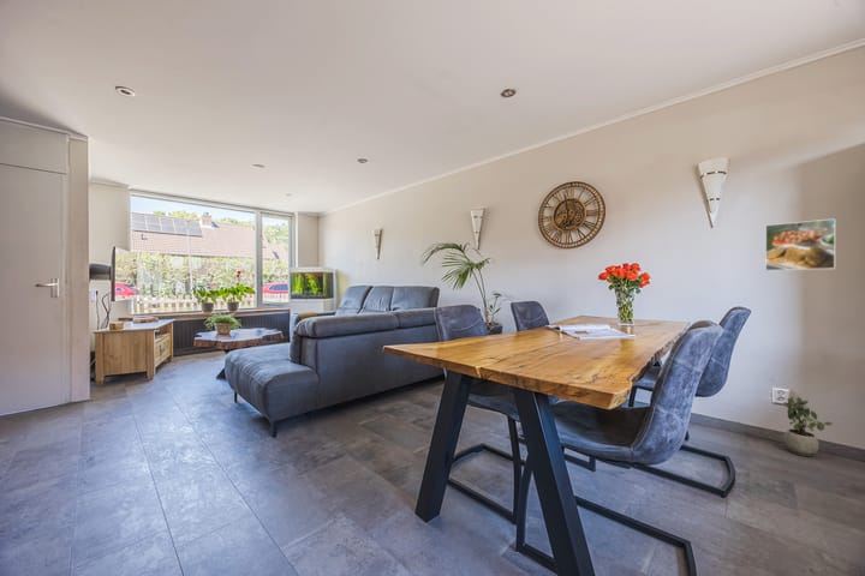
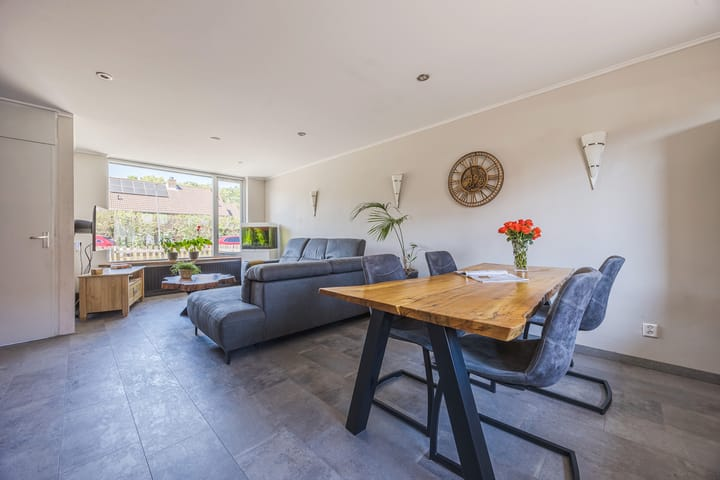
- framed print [764,217,836,272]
- potted plant [782,395,833,457]
